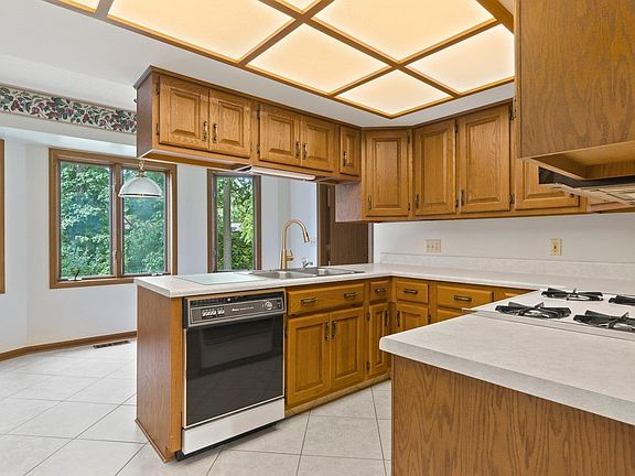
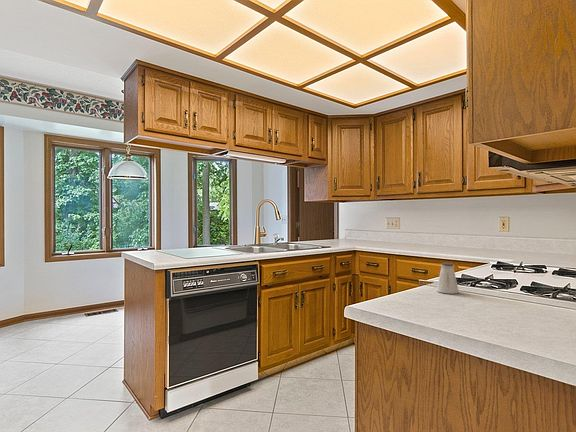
+ saltshaker [436,262,460,295]
